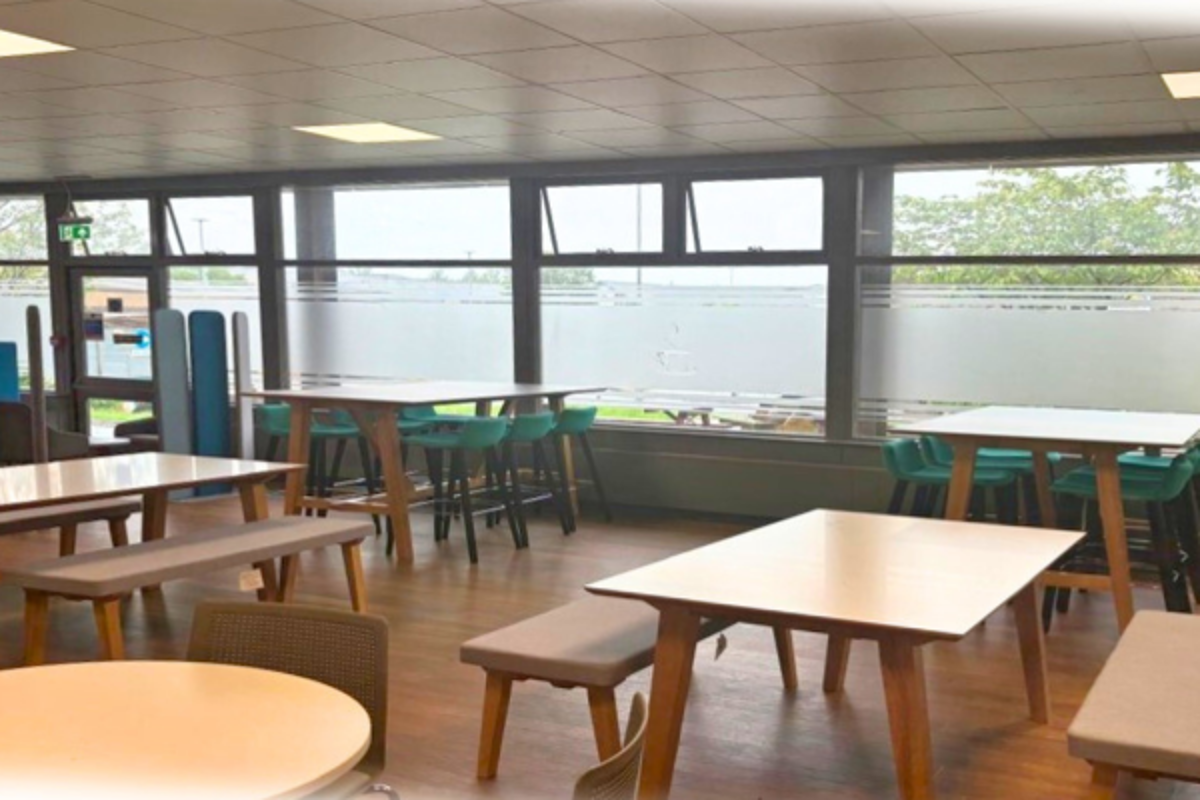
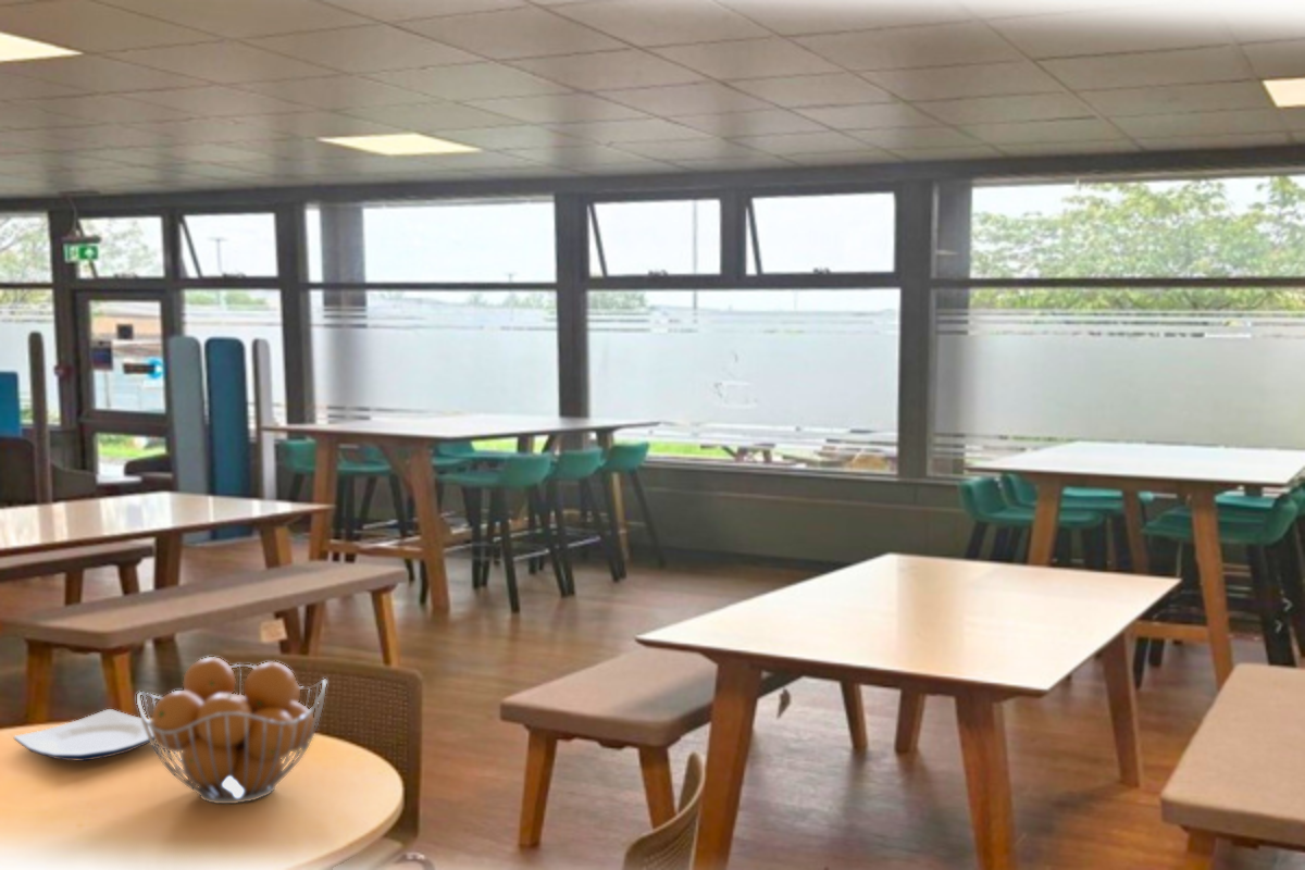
+ plate [13,708,156,762]
+ fruit basket [136,656,327,805]
